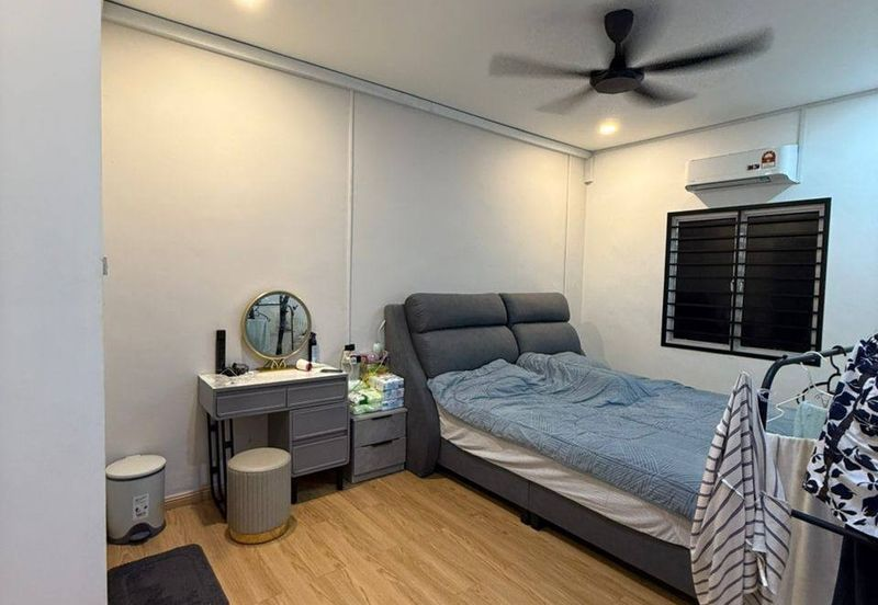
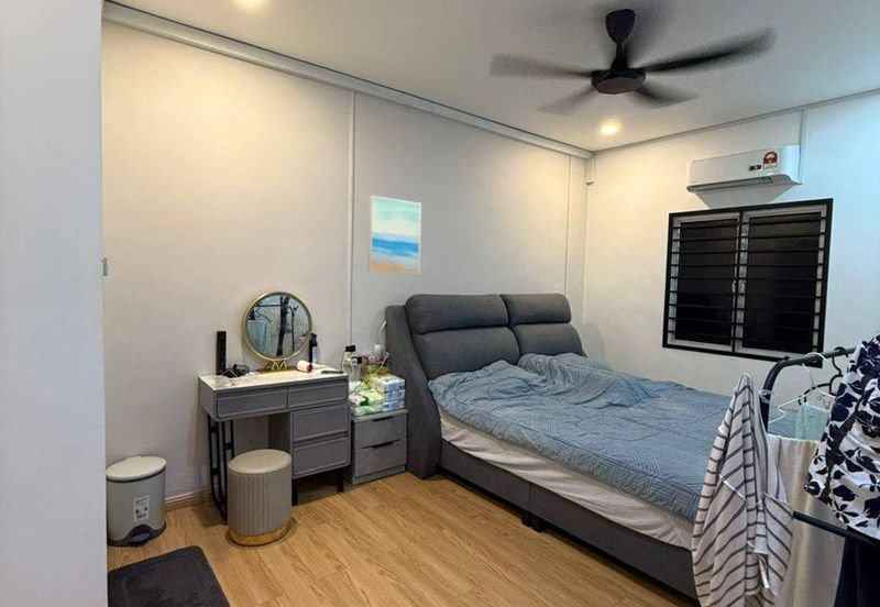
+ wall art [366,195,422,275]
